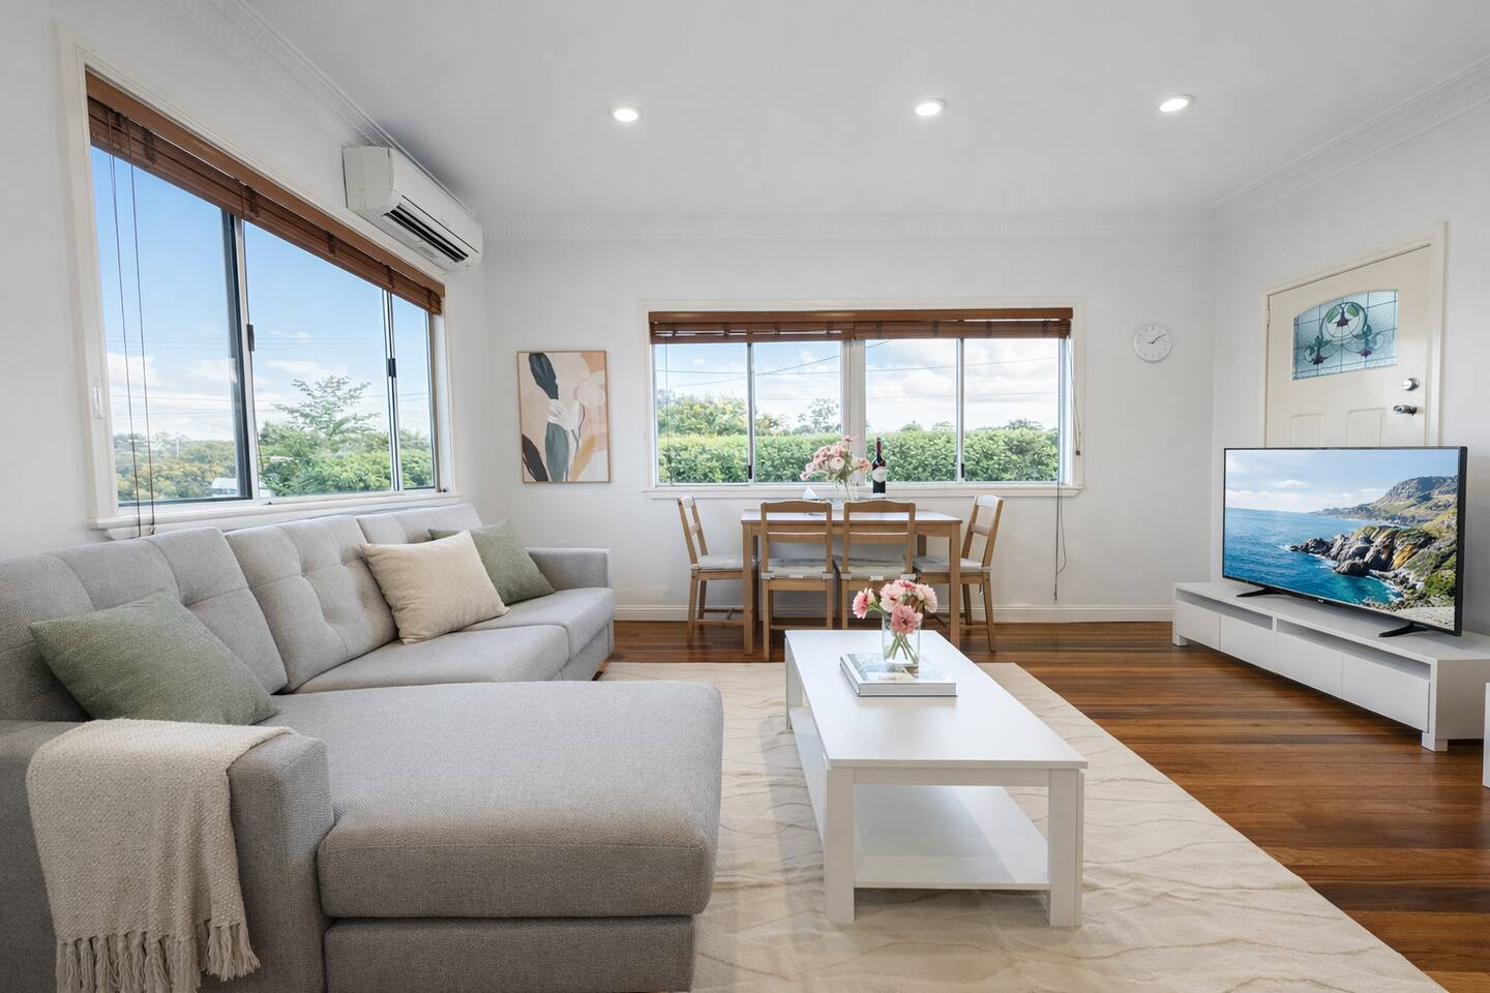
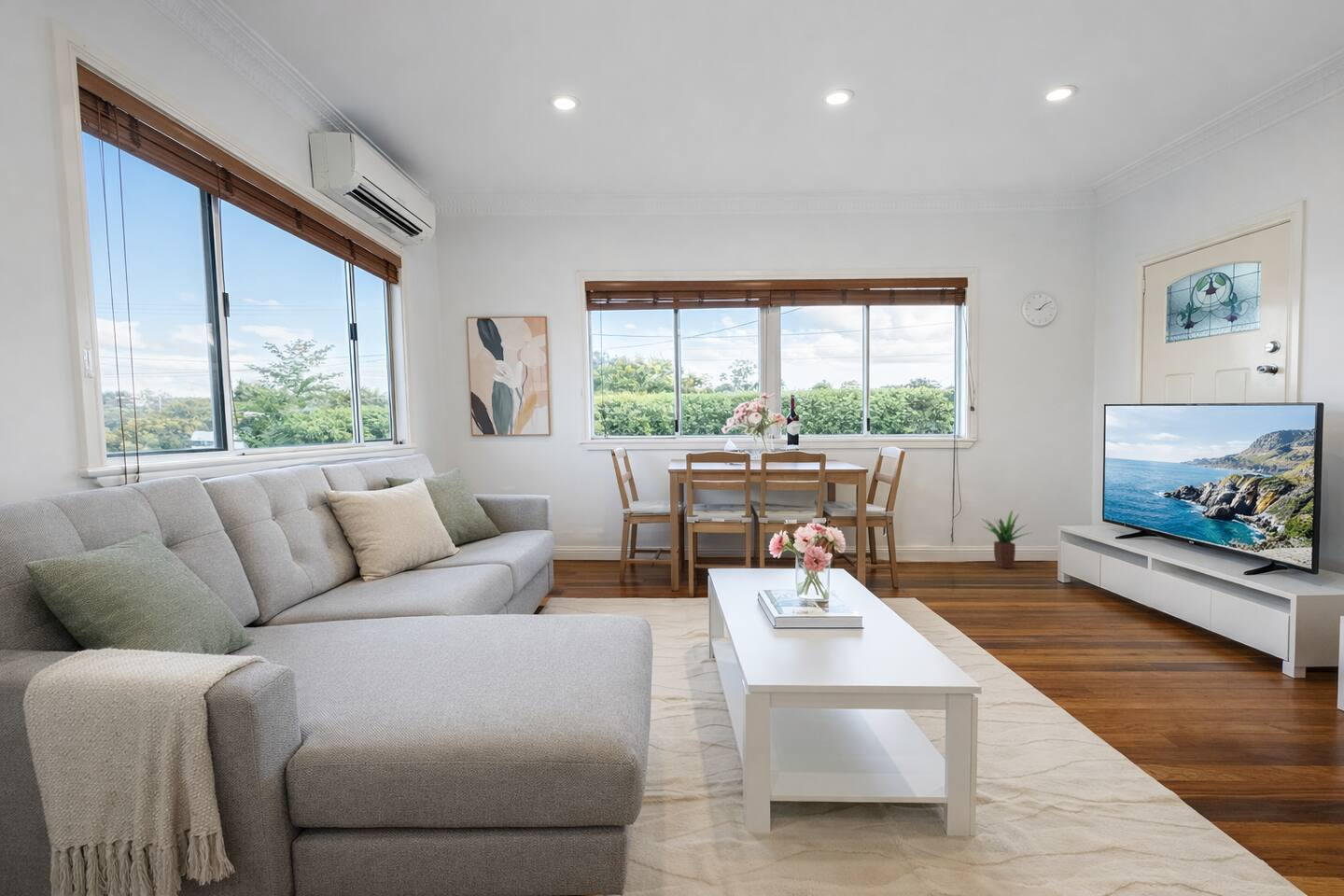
+ potted plant [980,509,1031,569]
